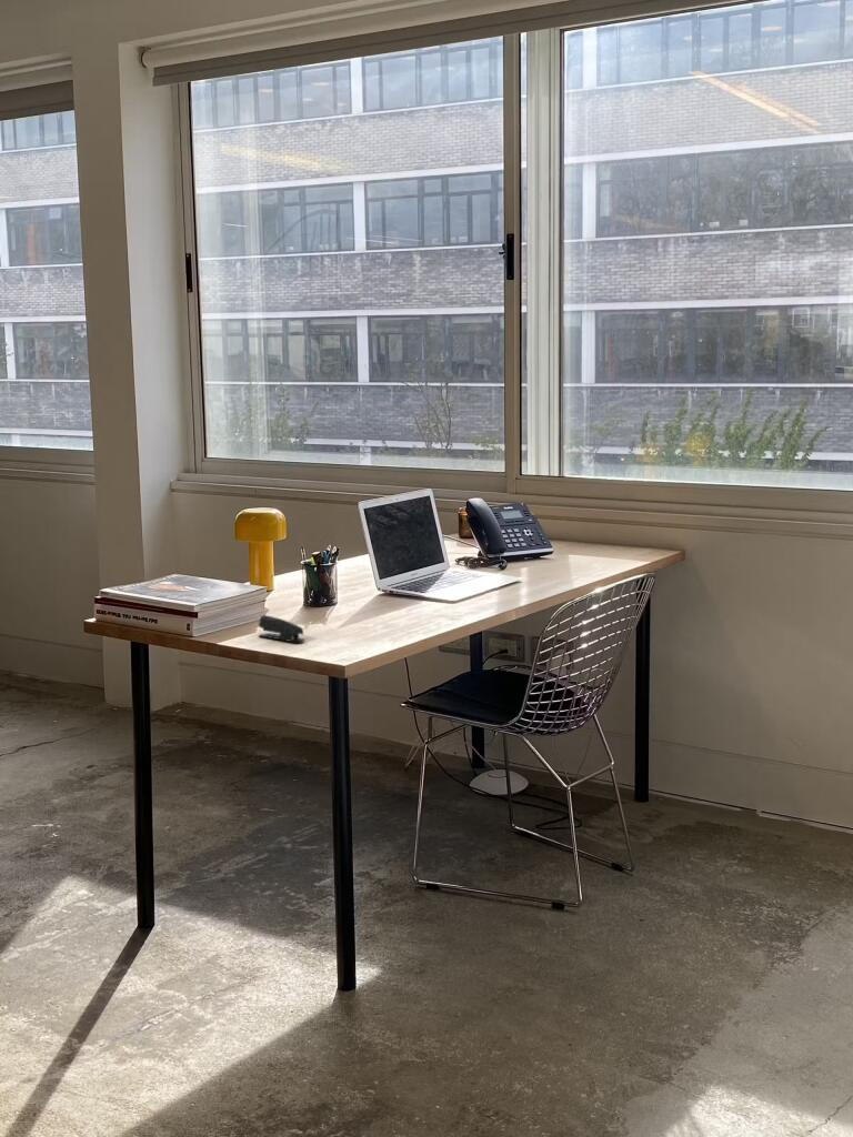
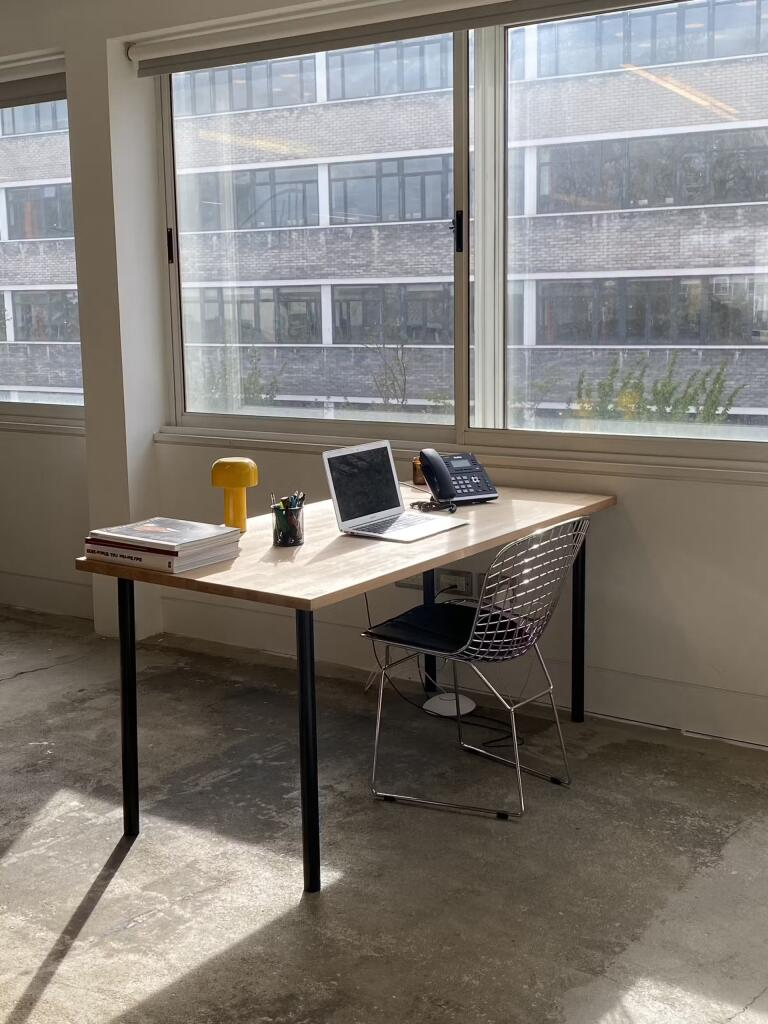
- stapler [258,614,305,643]
